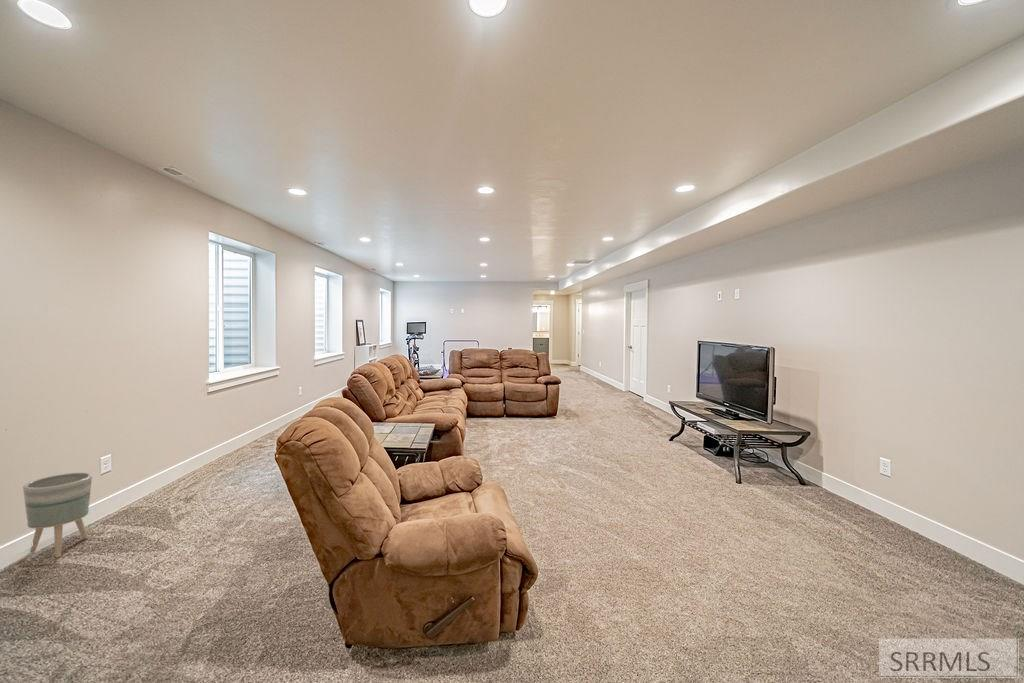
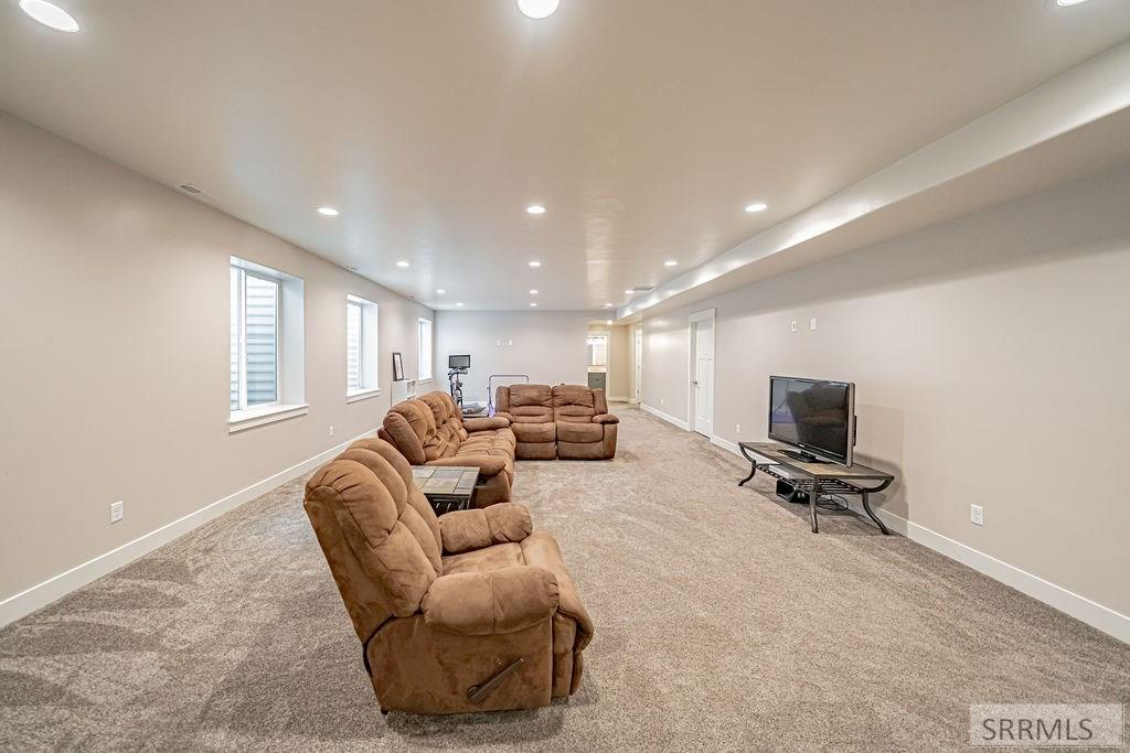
- planter [22,472,93,559]
